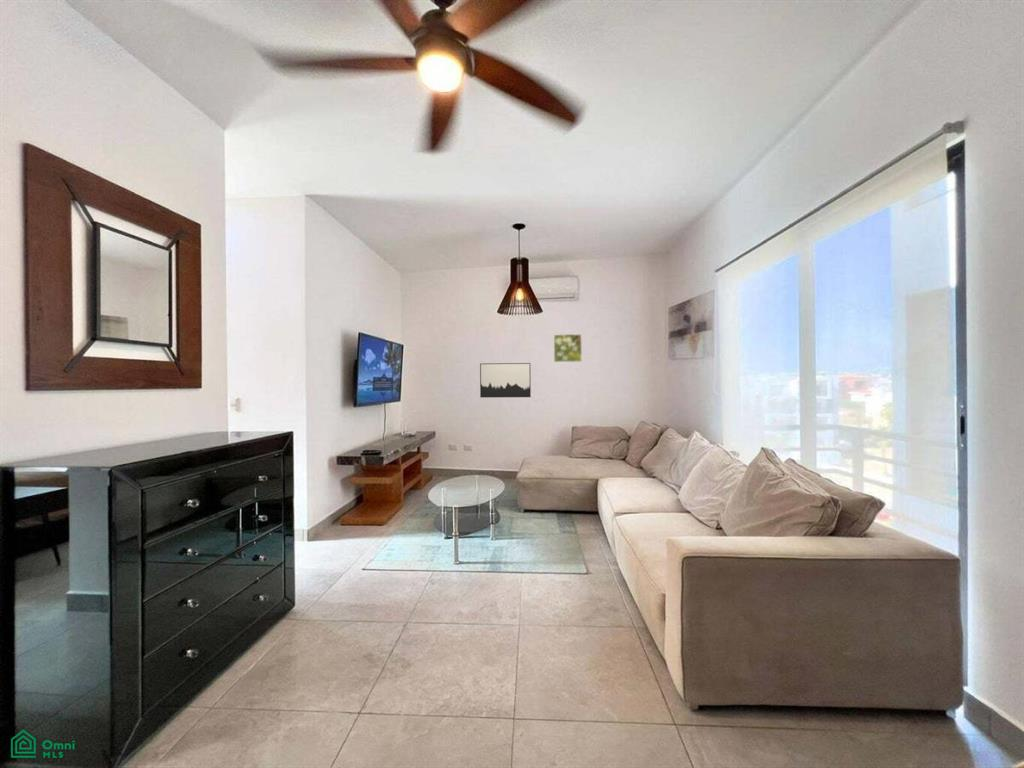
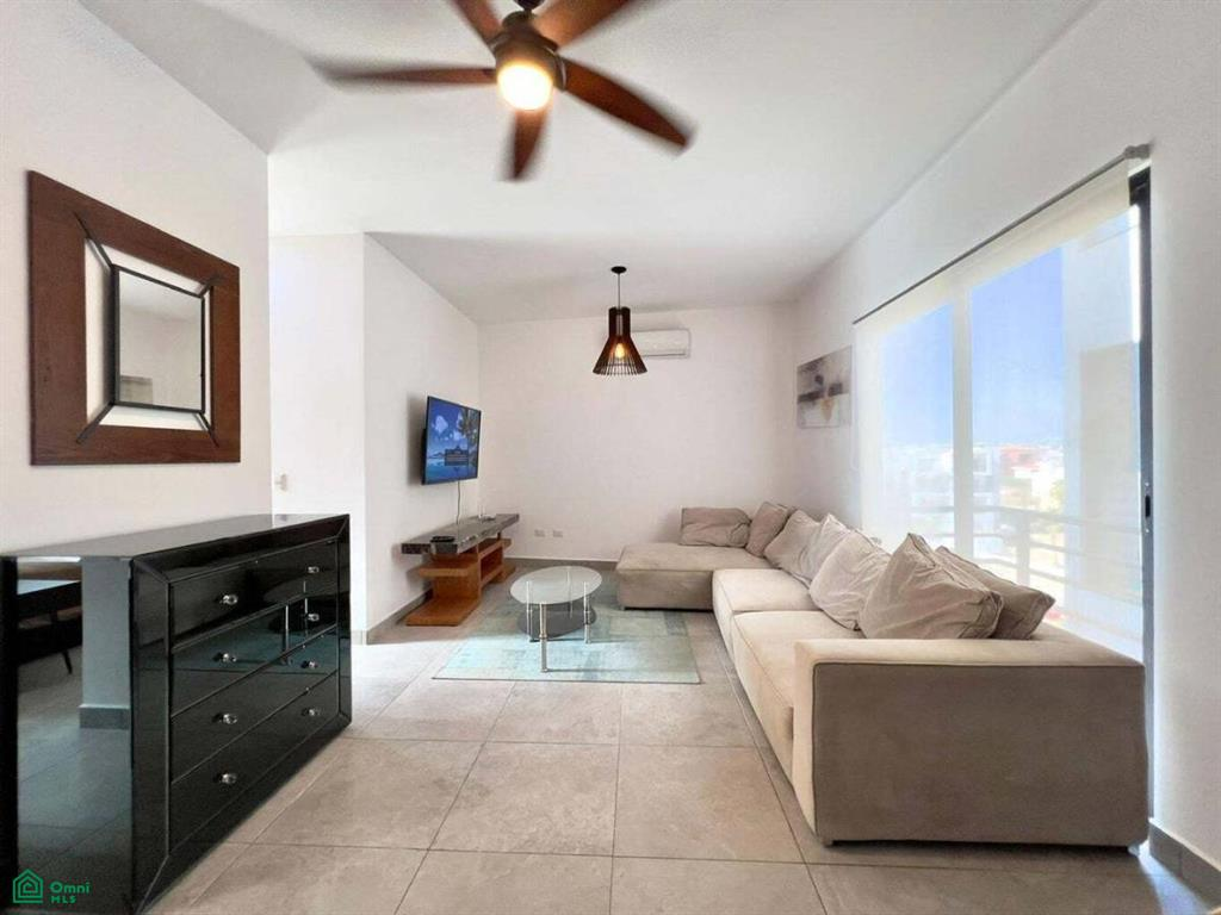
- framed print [553,333,583,363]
- wall art [479,362,532,398]
